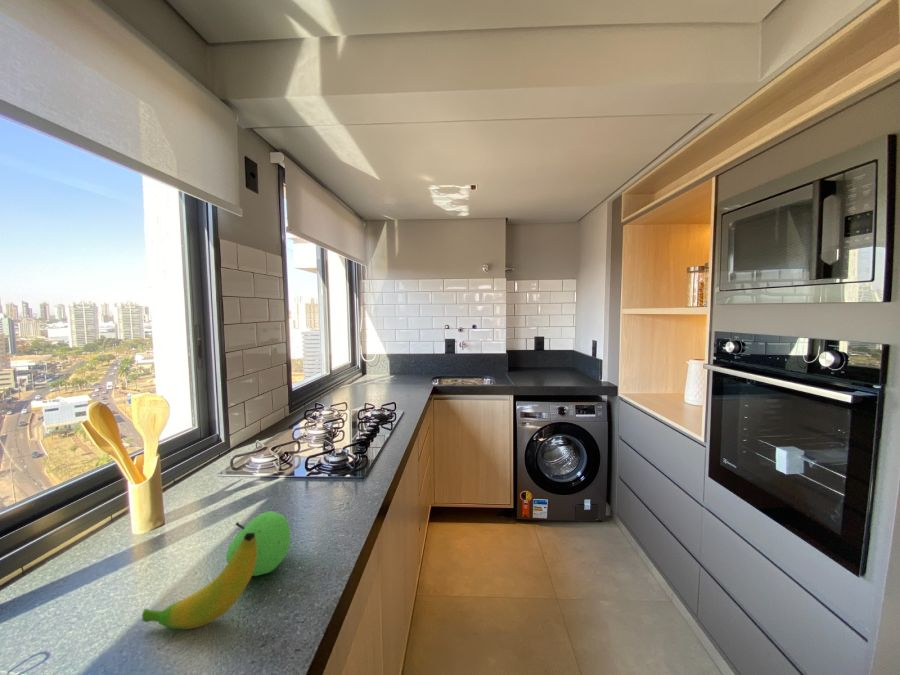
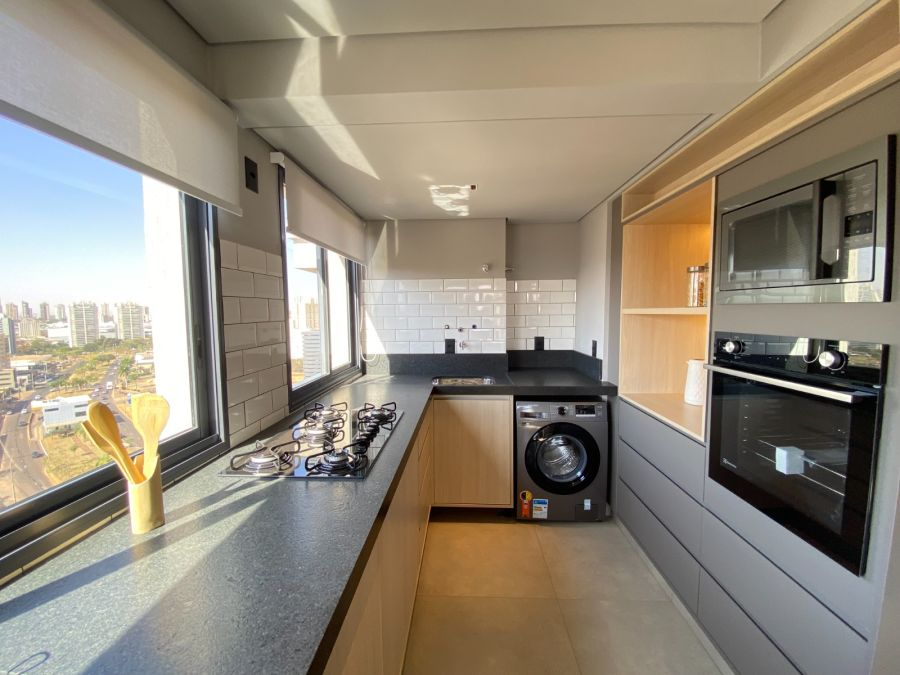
- fruit [141,510,291,630]
